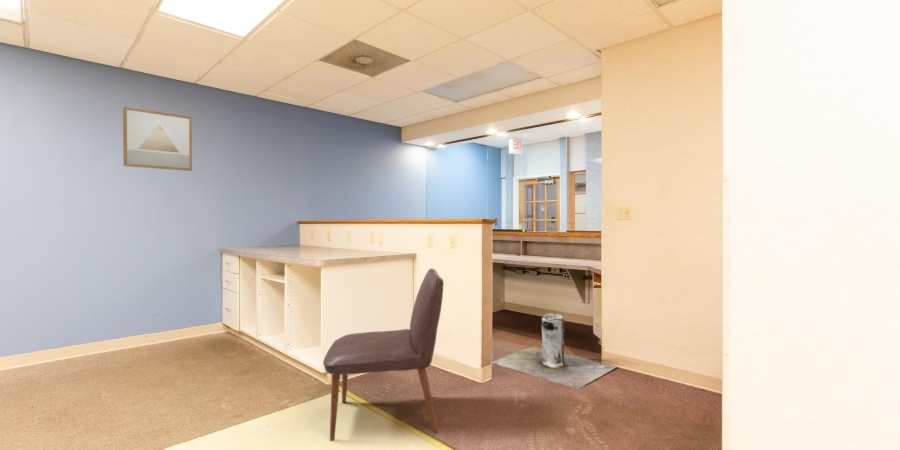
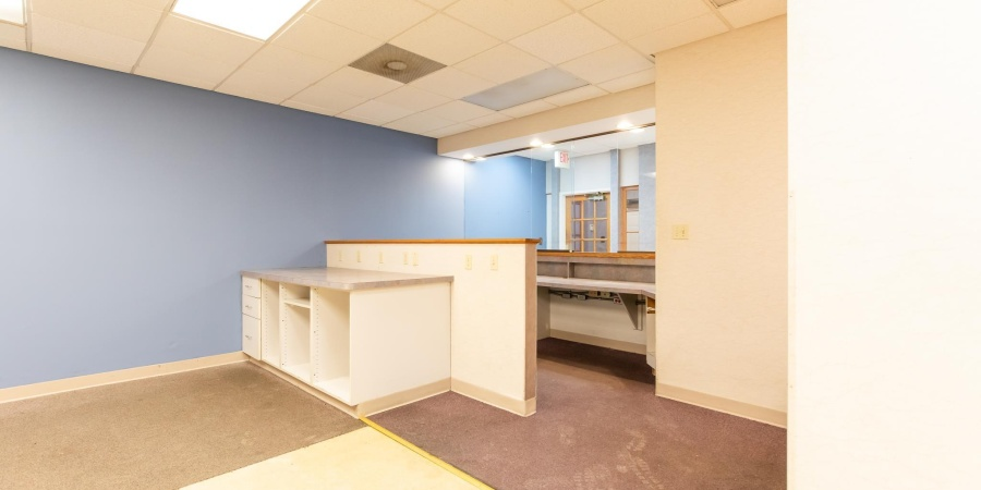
- wall art [122,106,193,172]
- trash can [491,313,617,390]
- chair [322,267,445,442]
